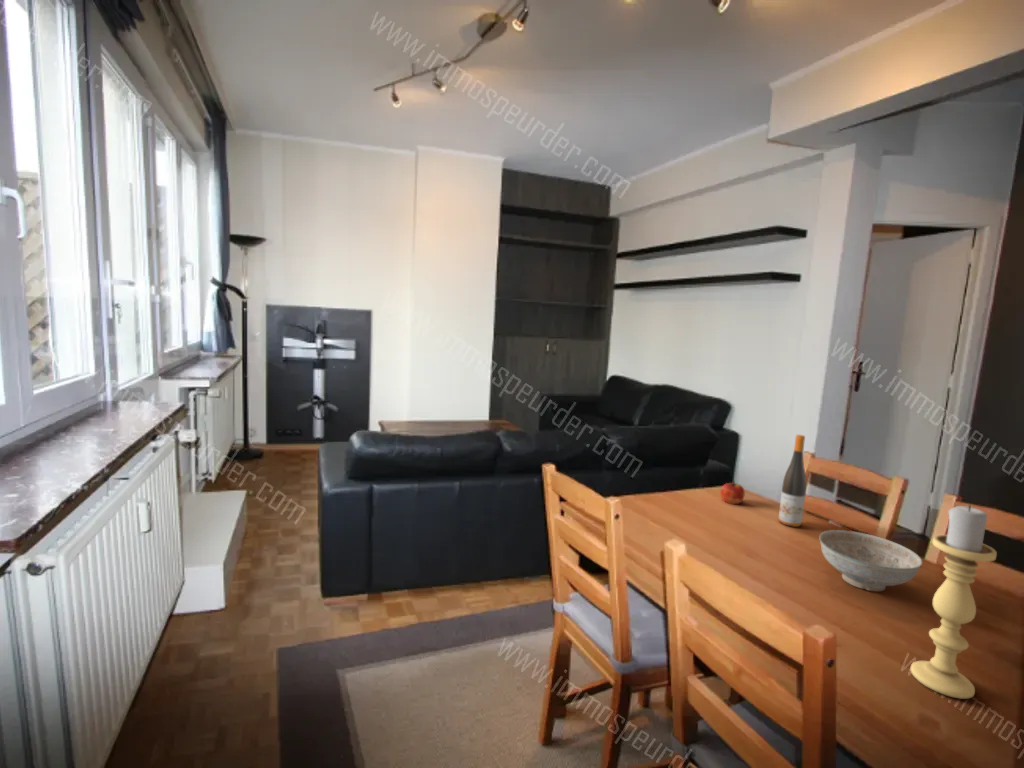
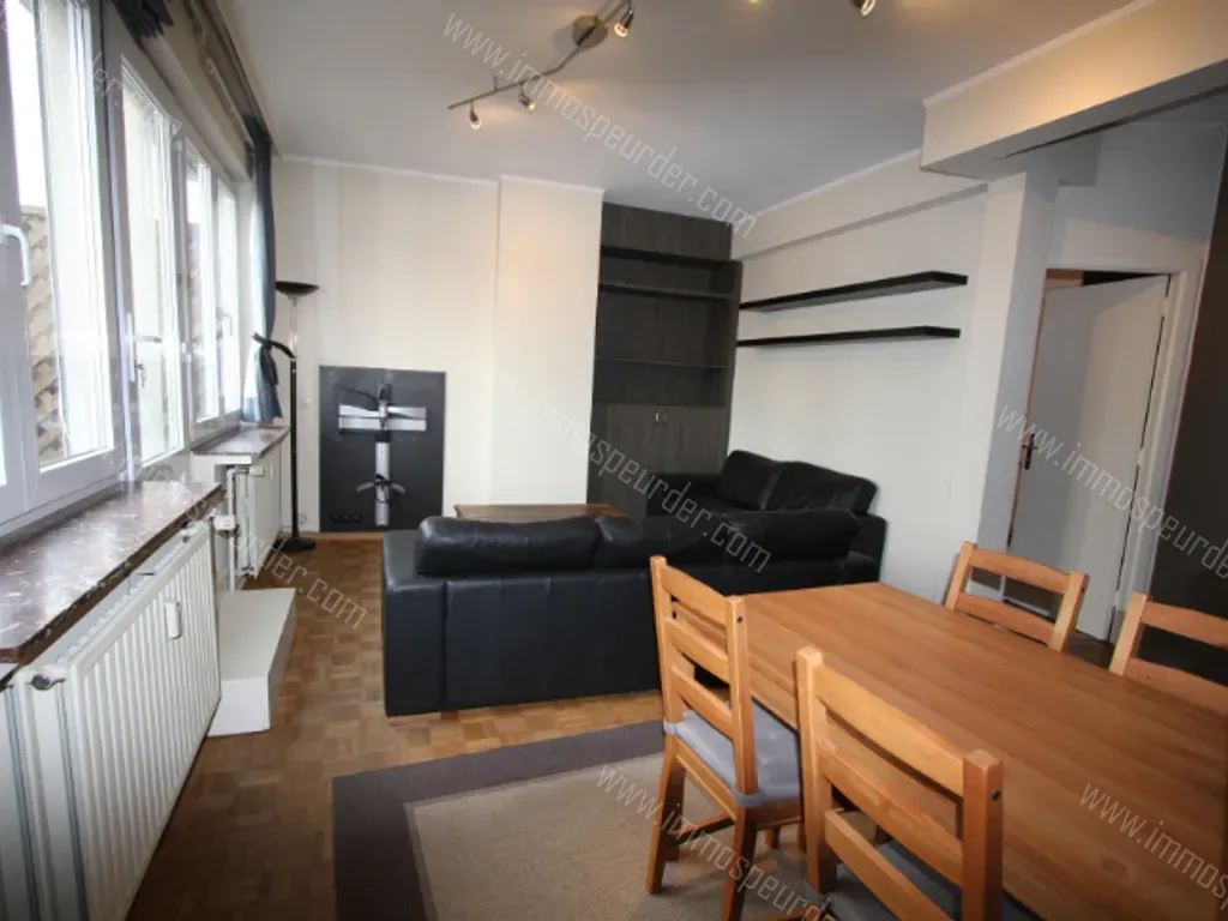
- candle holder [909,504,998,700]
- wine bottle [778,434,807,528]
- decorative bowl [818,529,923,592]
- apple [719,480,746,505]
